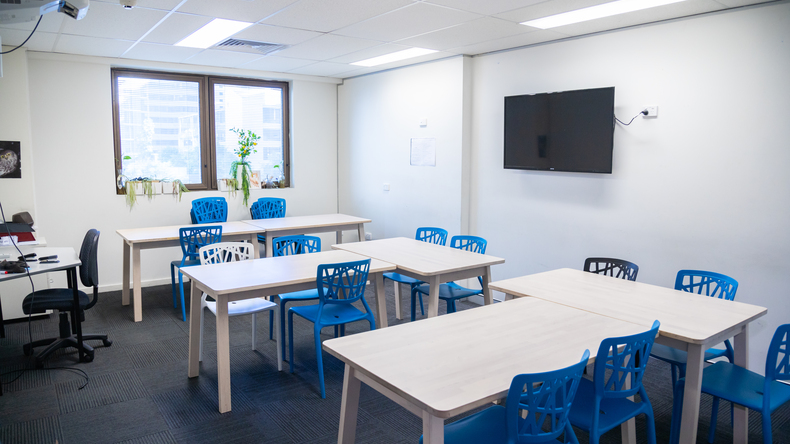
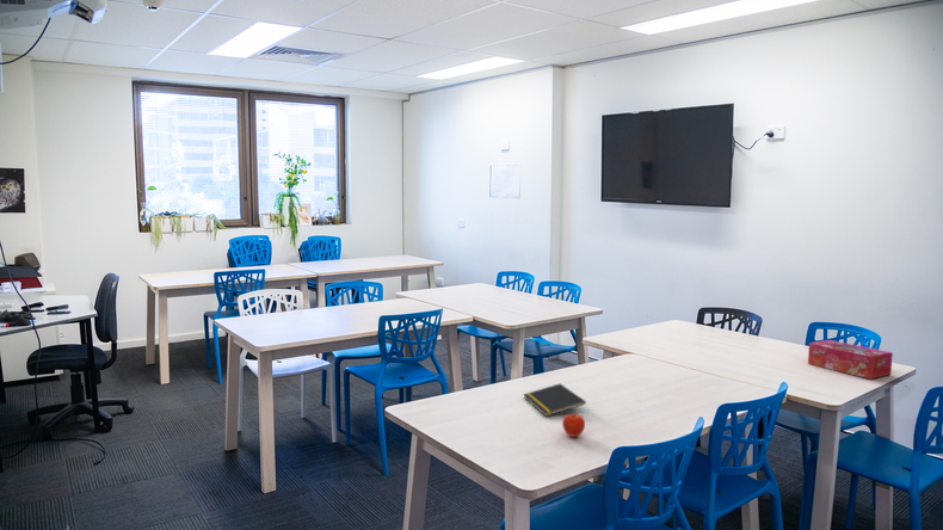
+ tissue box [807,339,894,381]
+ fruit [561,412,586,438]
+ notepad [522,382,587,418]
